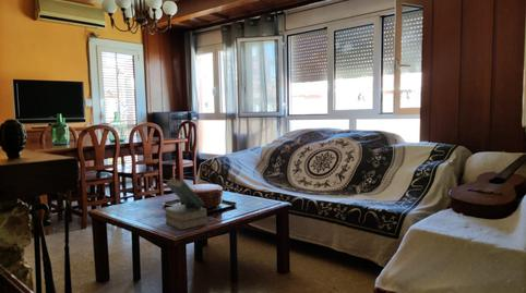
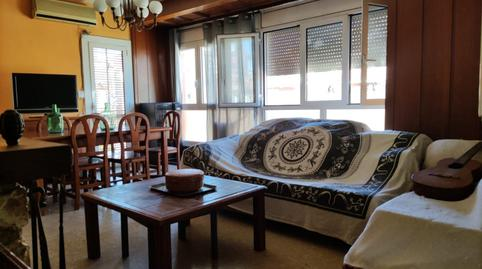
- book [164,176,208,231]
